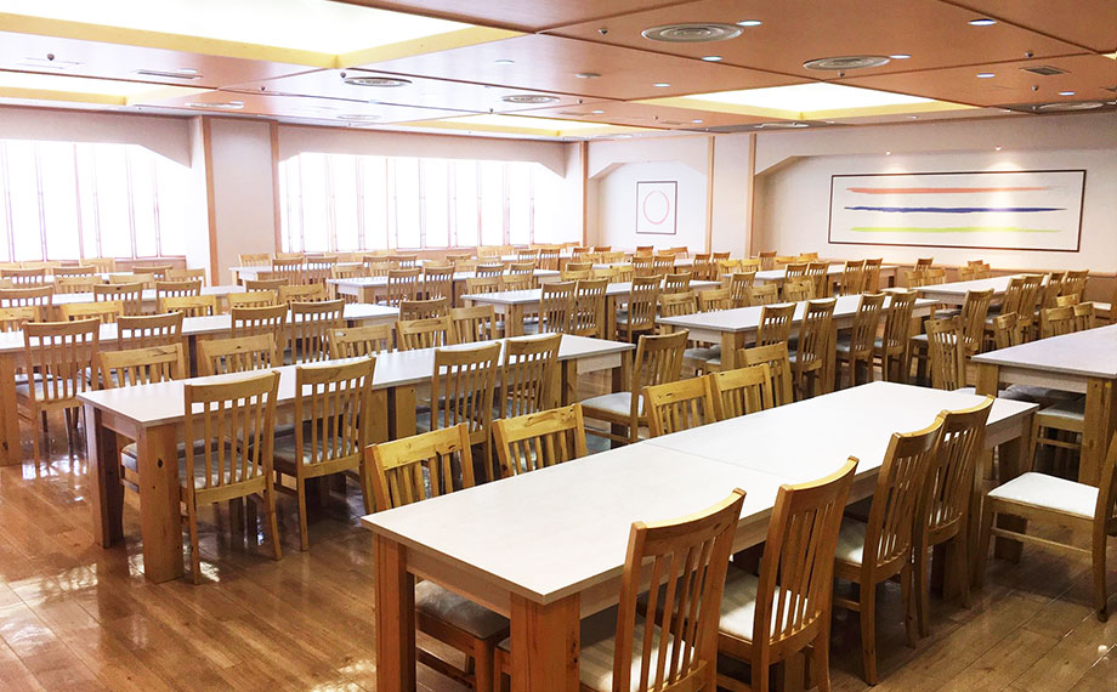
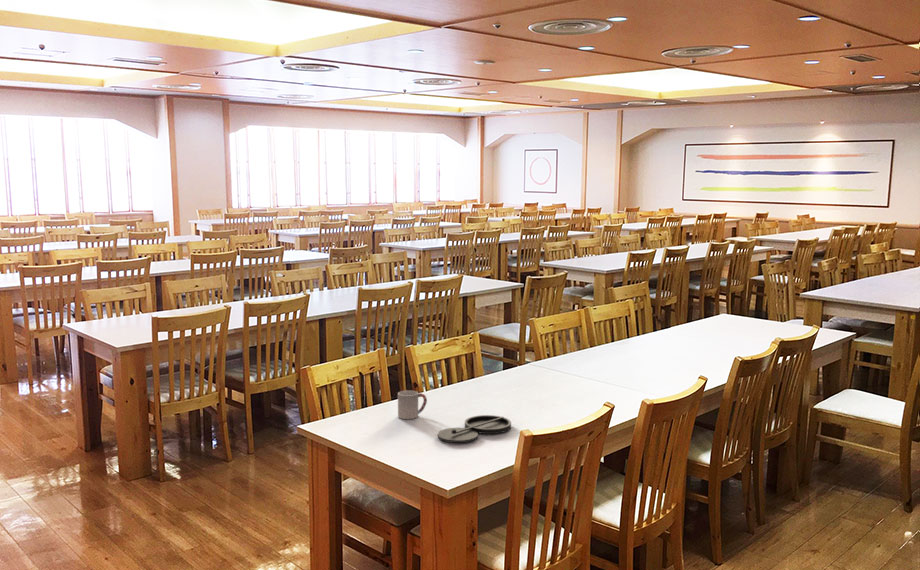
+ plate [437,414,512,444]
+ cup [397,389,428,420]
